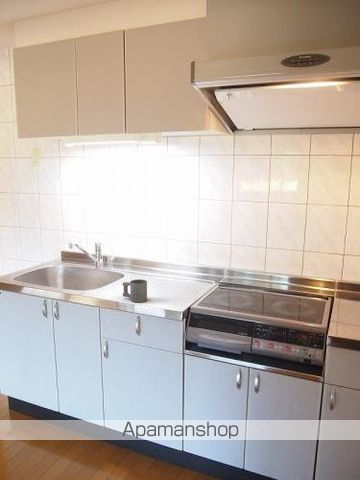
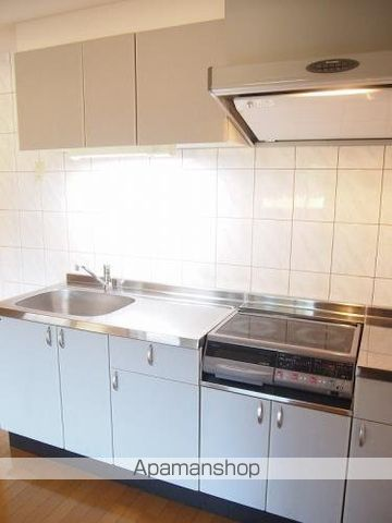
- mug [122,278,148,303]
